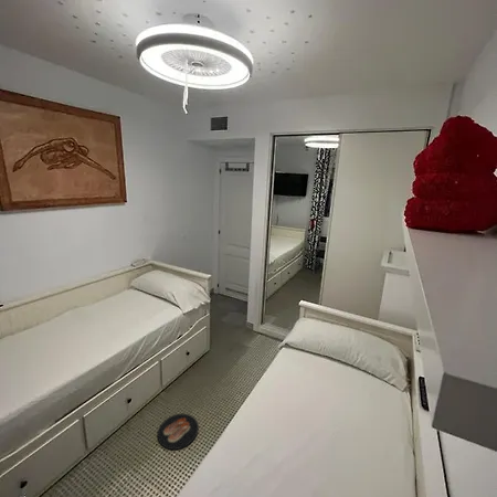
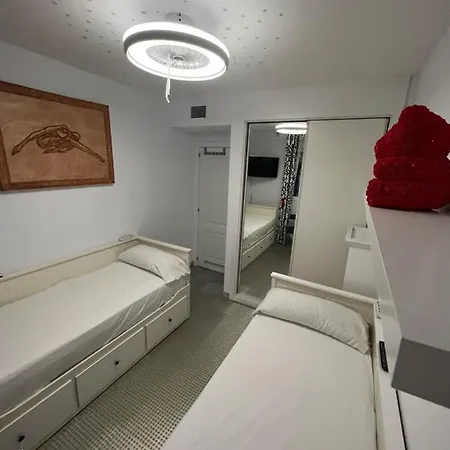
- slippers [157,413,200,451]
